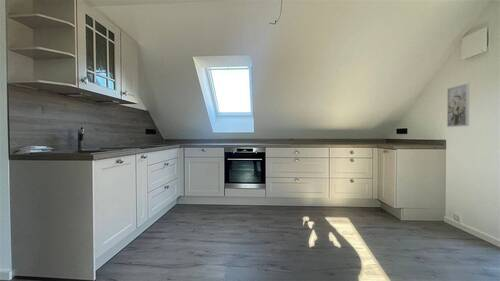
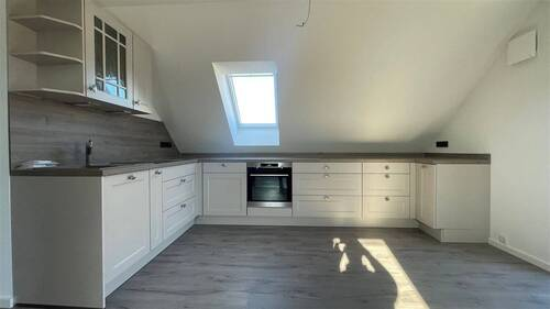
- wall art [446,82,470,128]
